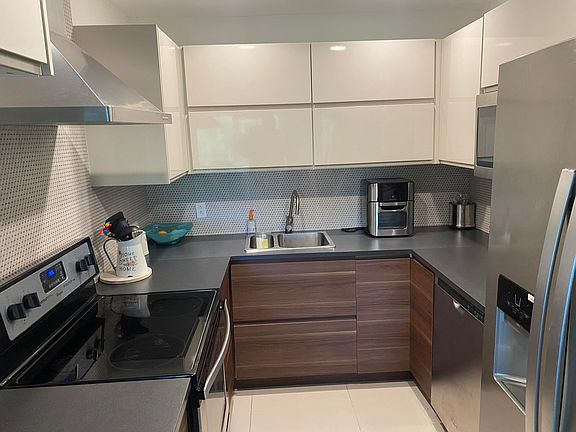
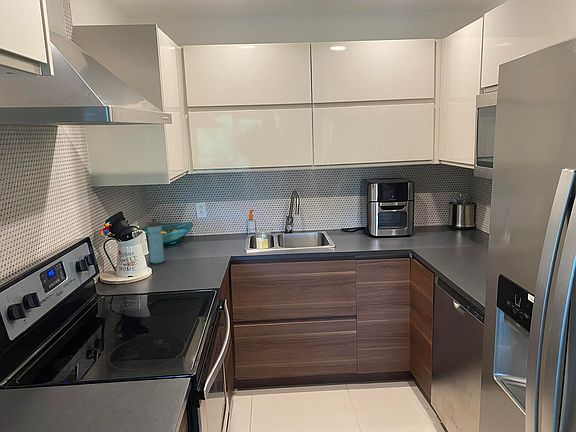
+ water bottle [147,217,165,264]
